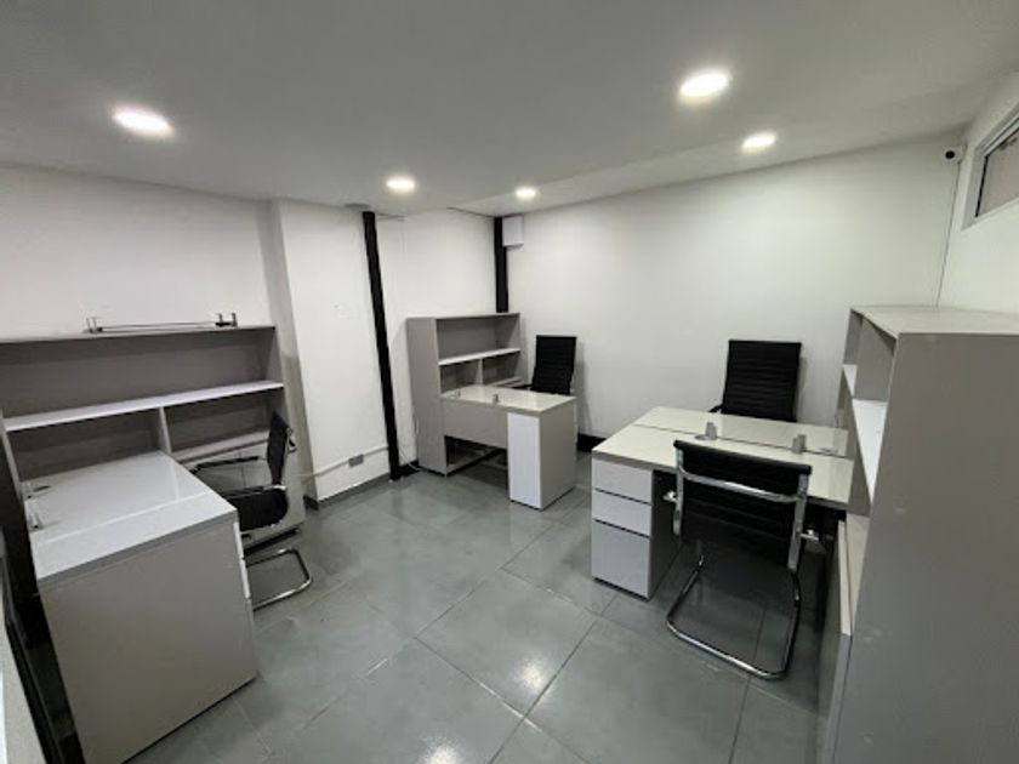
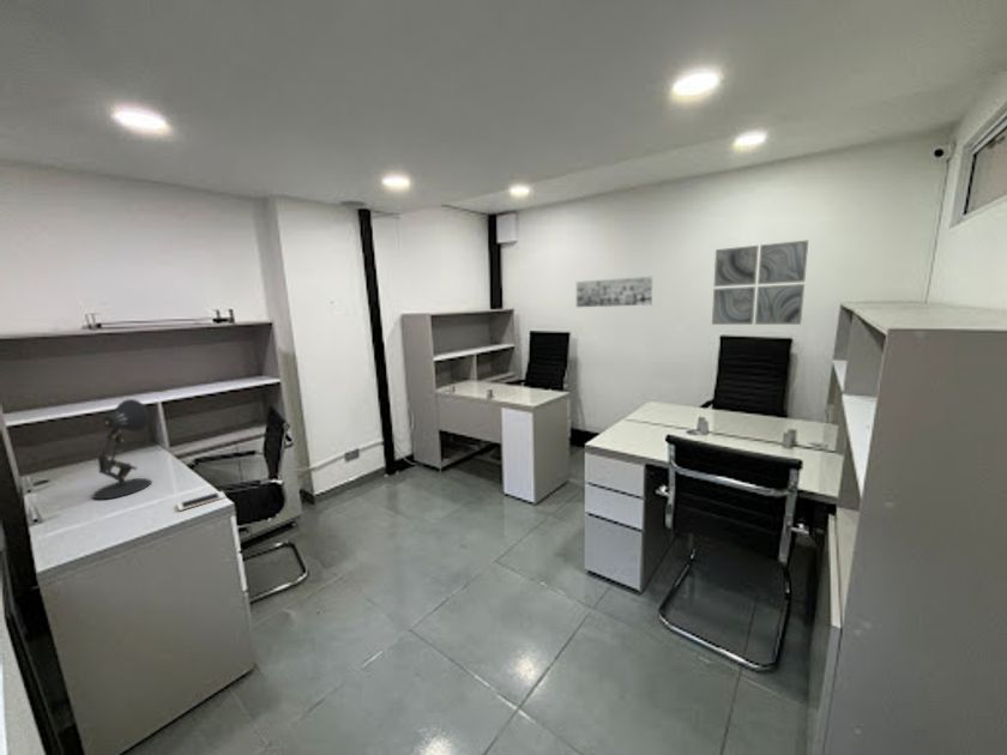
+ wall art [711,240,809,326]
+ cell phone [176,490,227,512]
+ wall art [575,276,653,308]
+ desk lamp [91,398,153,500]
